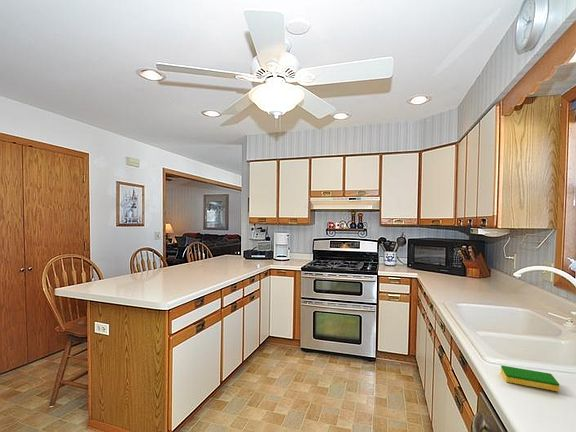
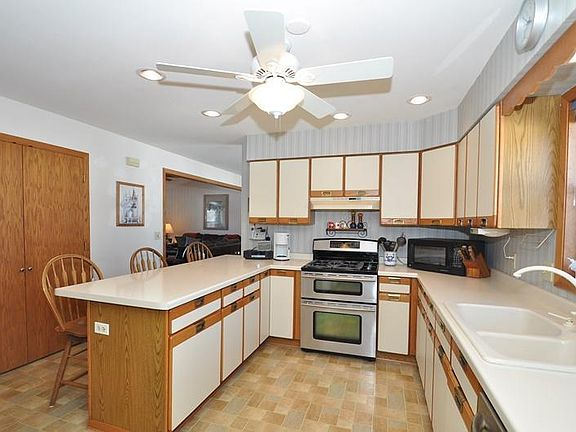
- dish sponge [500,365,560,392]
